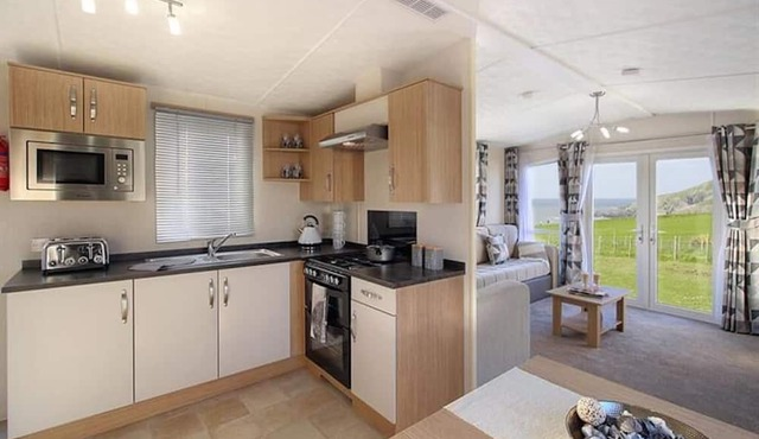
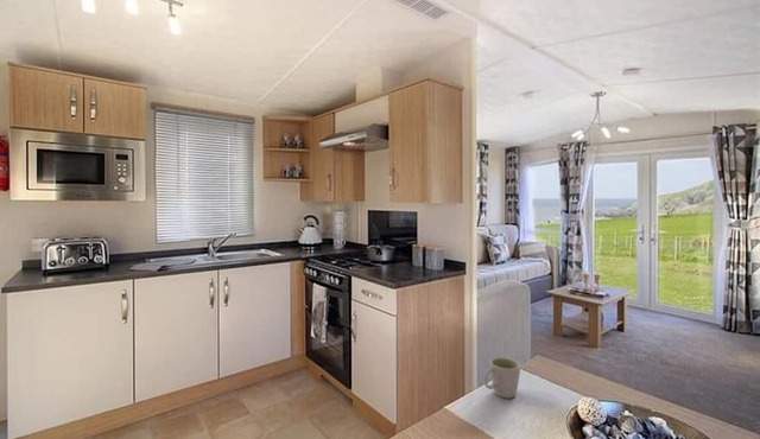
+ mug [482,356,521,400]
